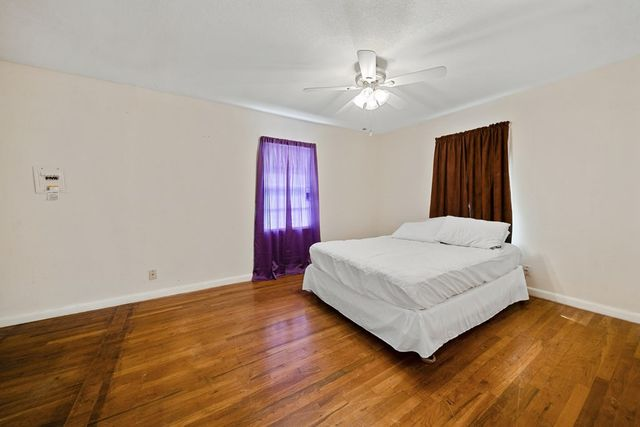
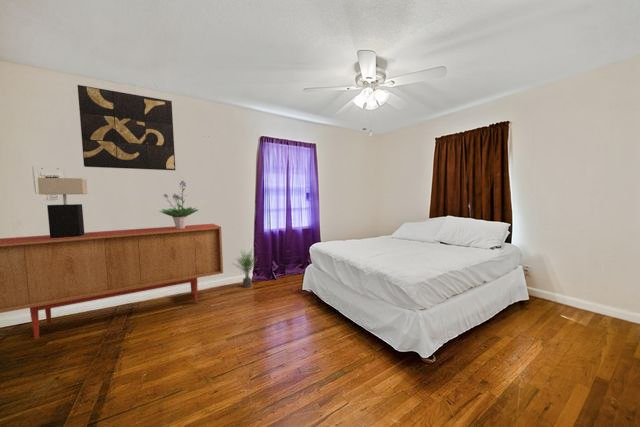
+ sideboard [0,223,224,340]
+ wall art [76,84,176,171]
+ table lamp [37,177,88,238]
+ potted plant [230,249,259,289]
+ potted plant [159,180,199,229]
